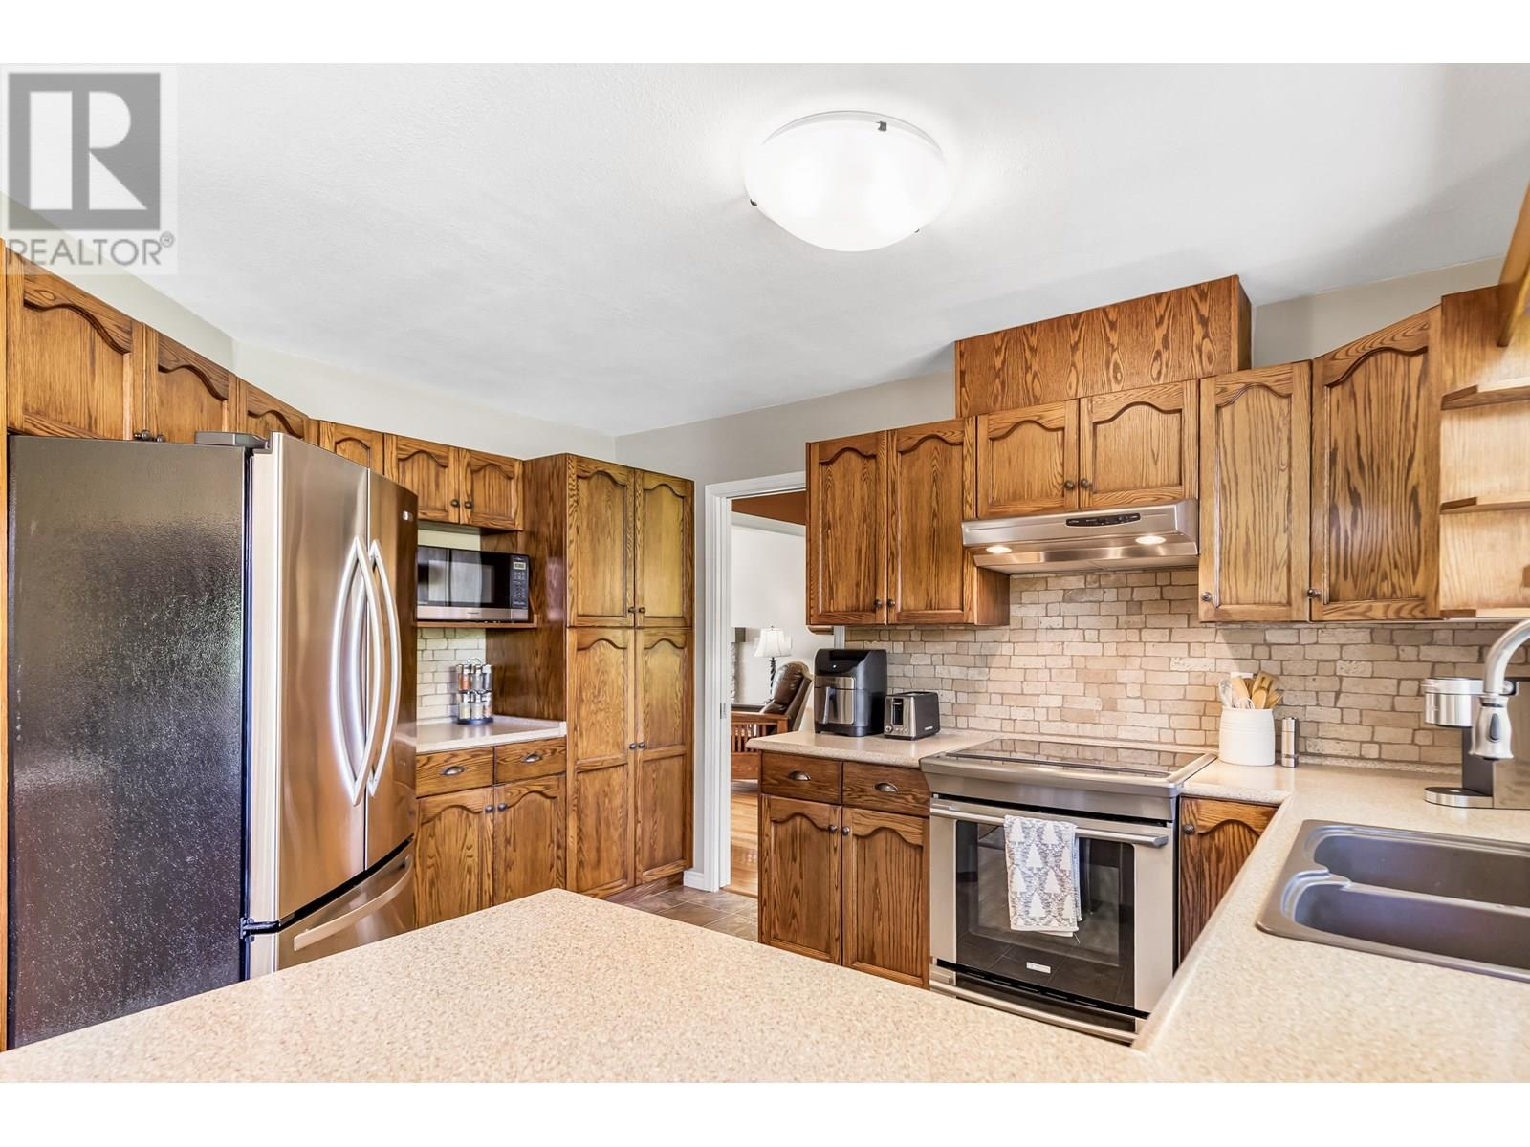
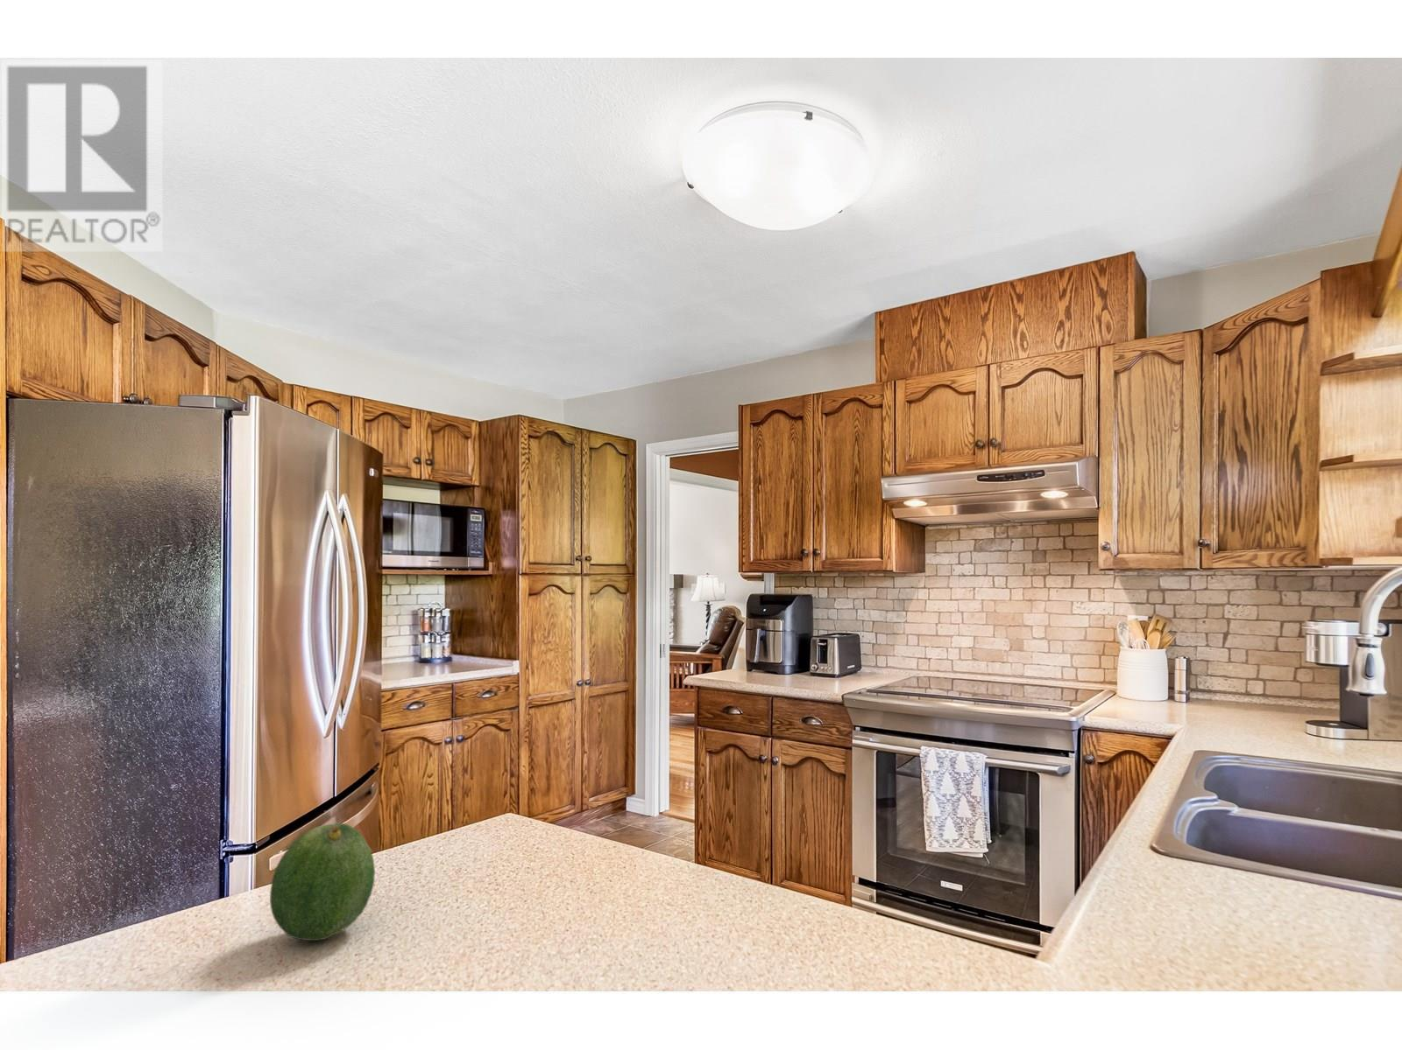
+ fruit [269,823,376,942]
